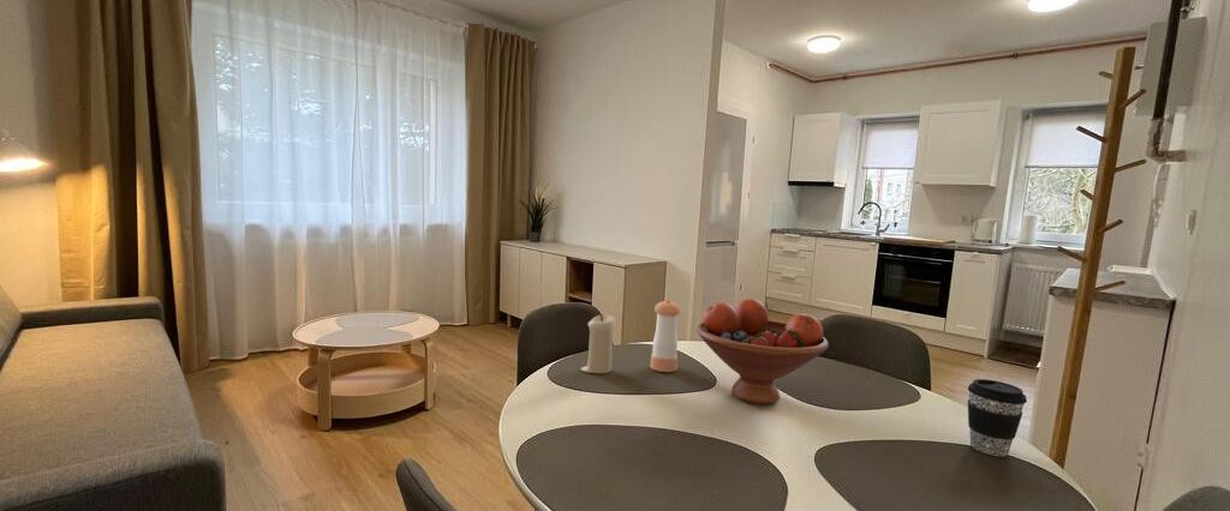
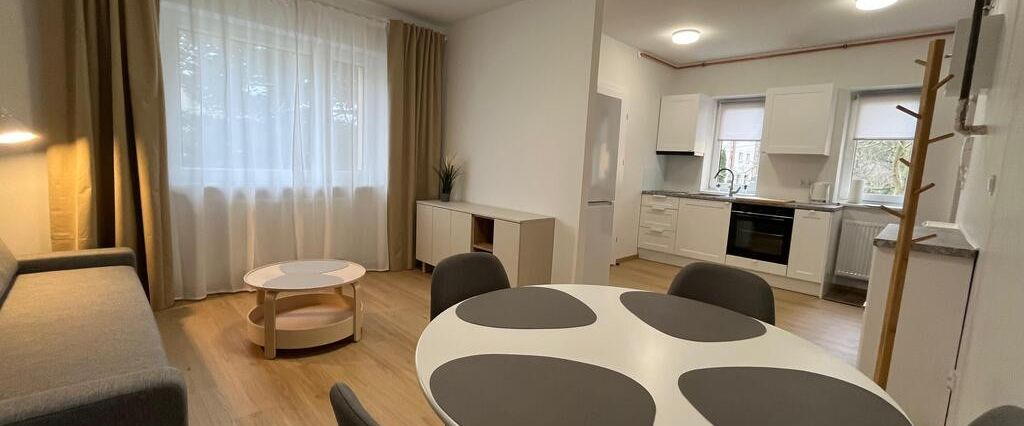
- candle [580,314,616,374]
- coffee cup [967,378,1028,458]
- pepper shaker [650,299,682,373]
- fruit bowl [695,297,830,405]
